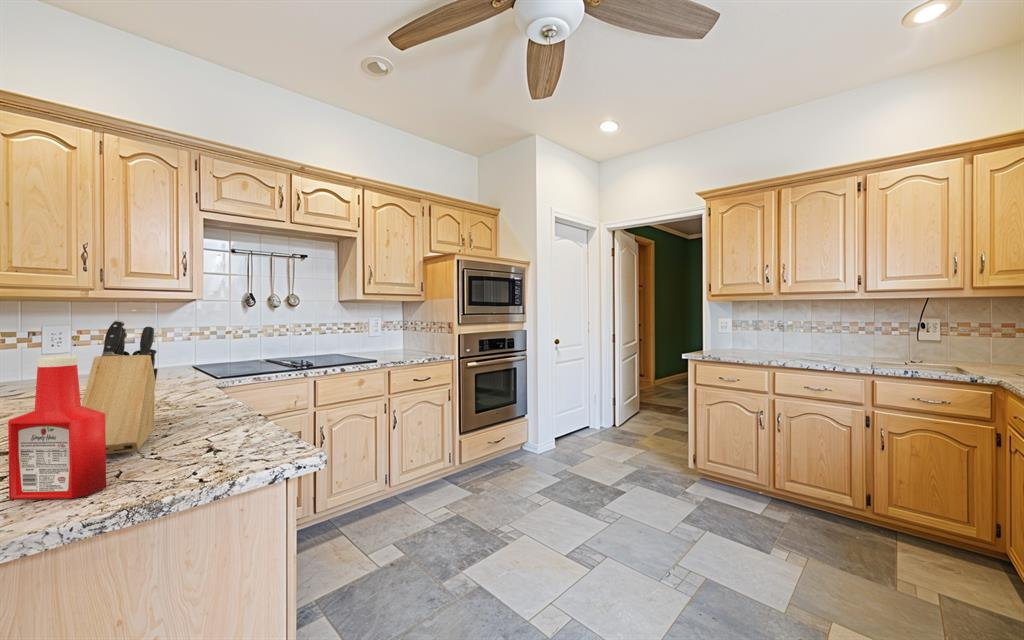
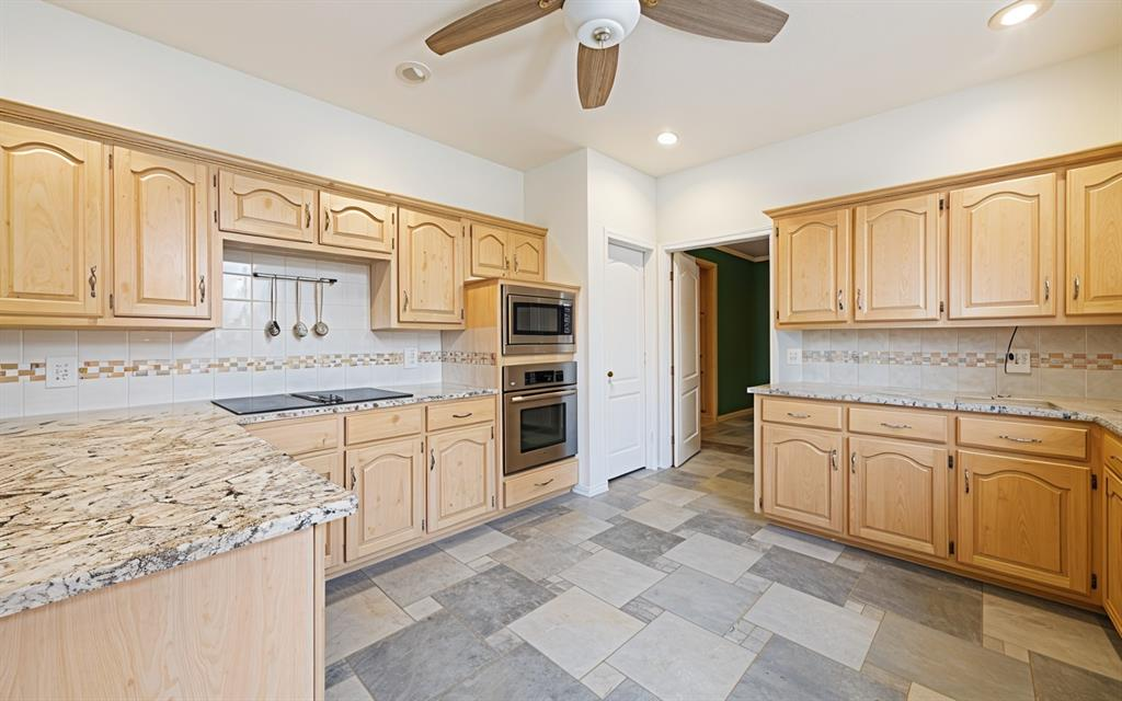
- knife block [81,319,159,455]
- soap bottle [7,355,107,501]
